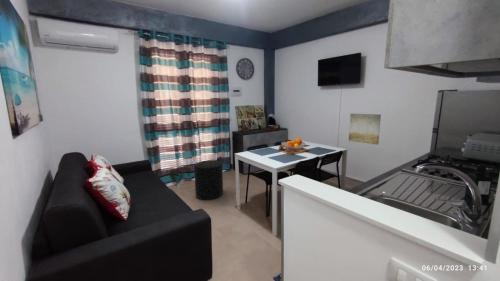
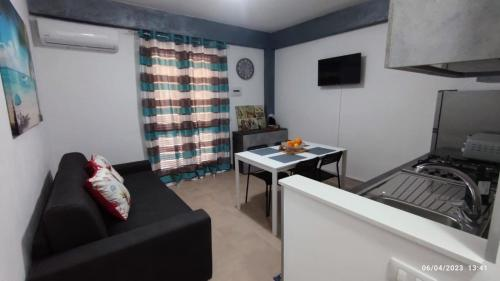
- stool [193,160,224,201]
- wall art [348,113,382,146]
